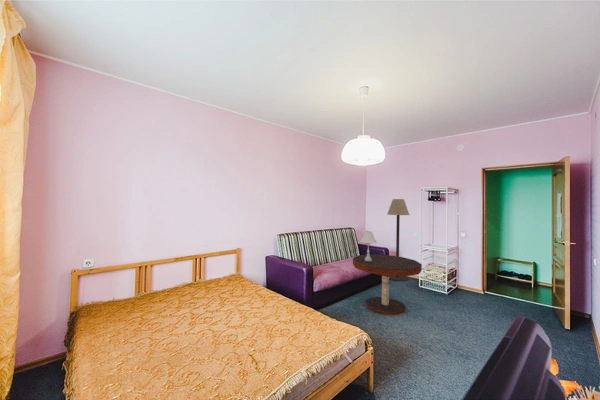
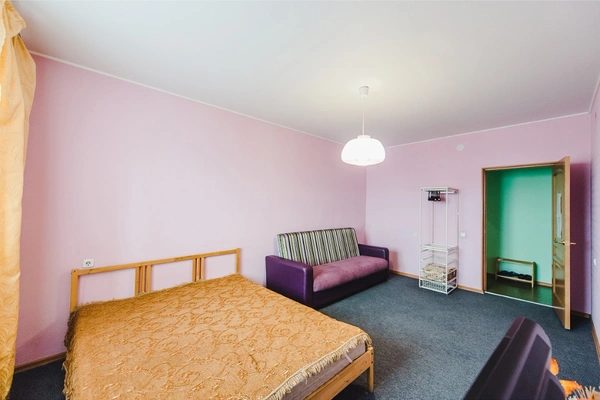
- coffee table [352,253,423,316]
- floor lamp [386,198,410,282]
- table lamp [359,230,378,261]
